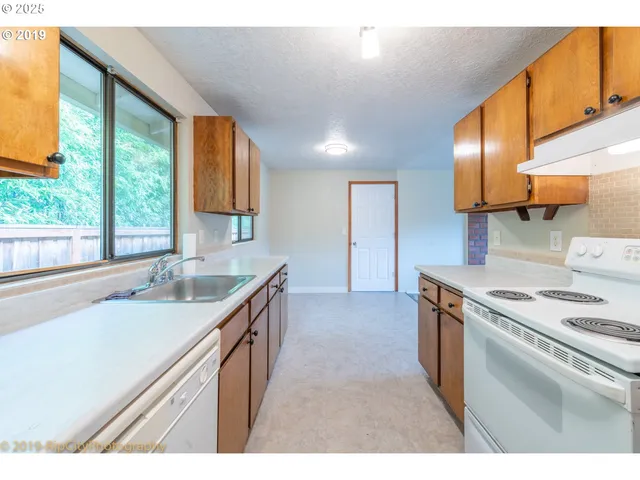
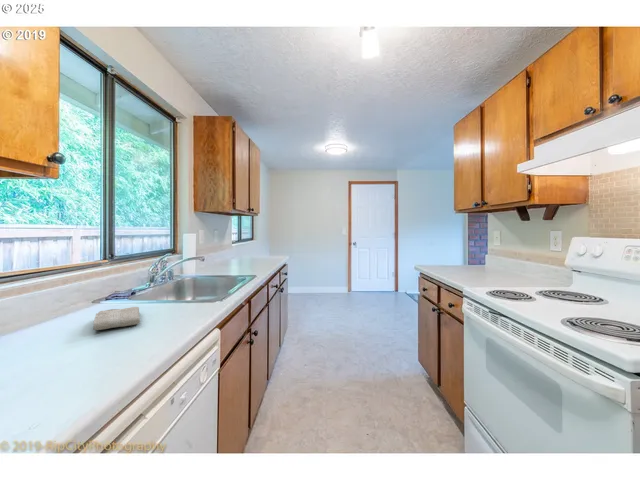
+ washcloth [92,306,141,331]
